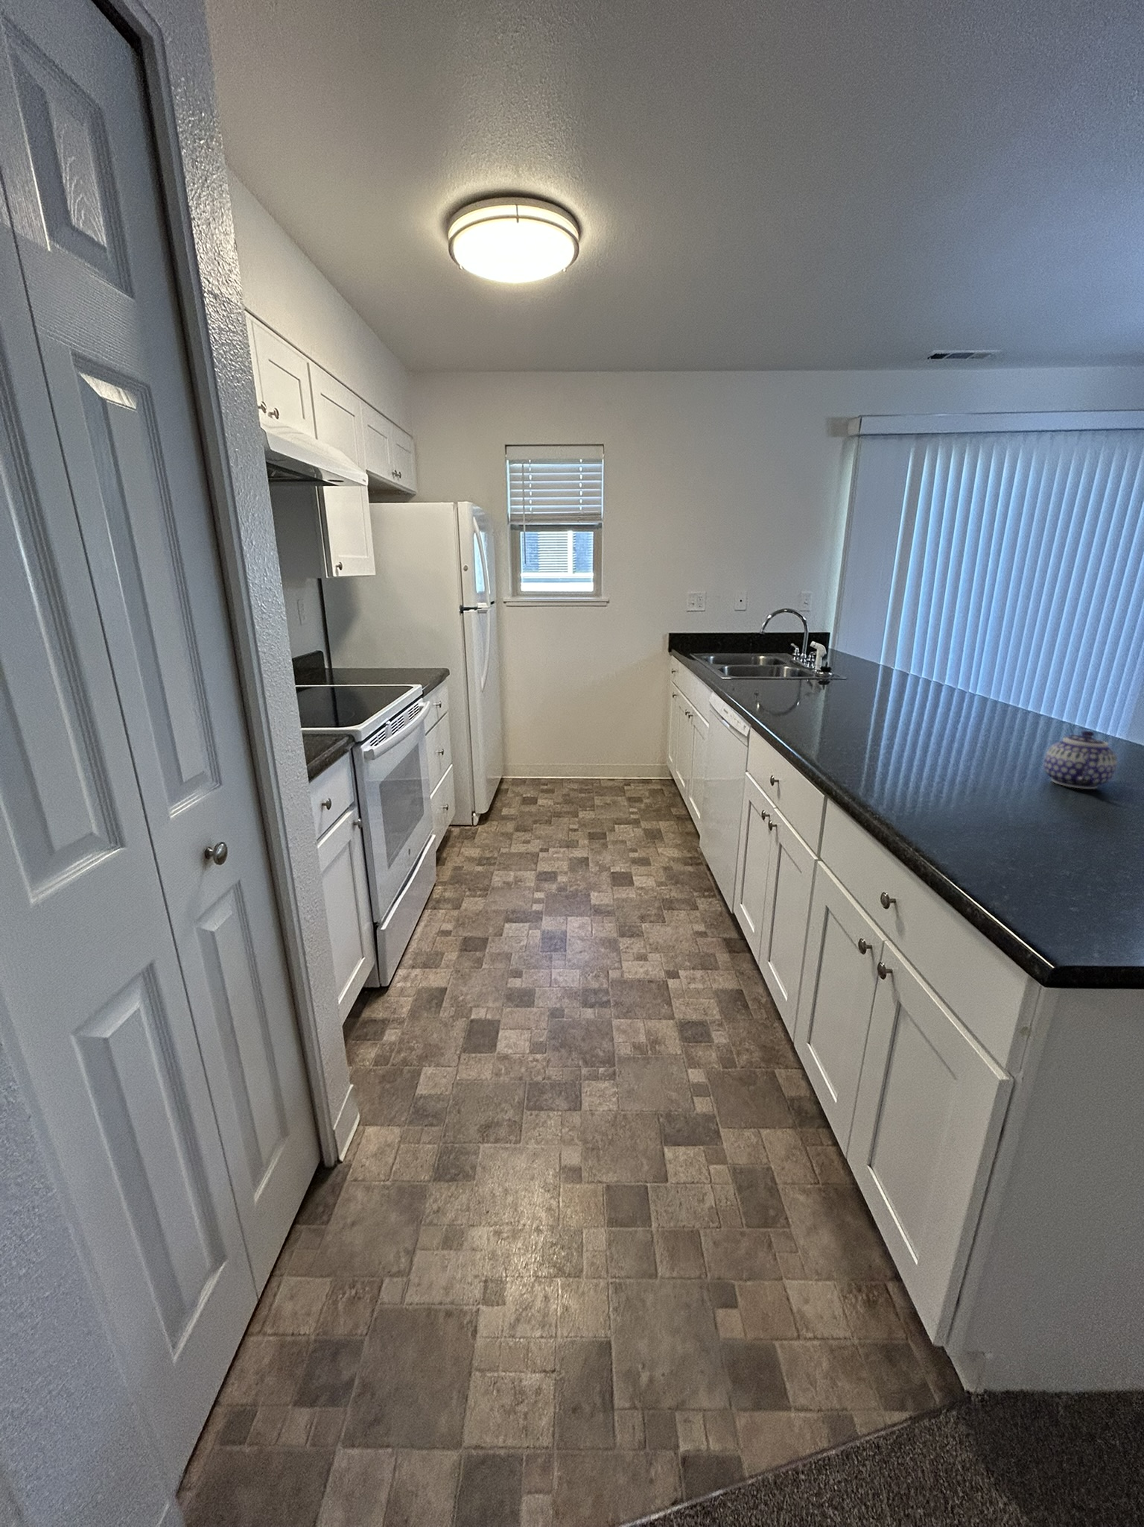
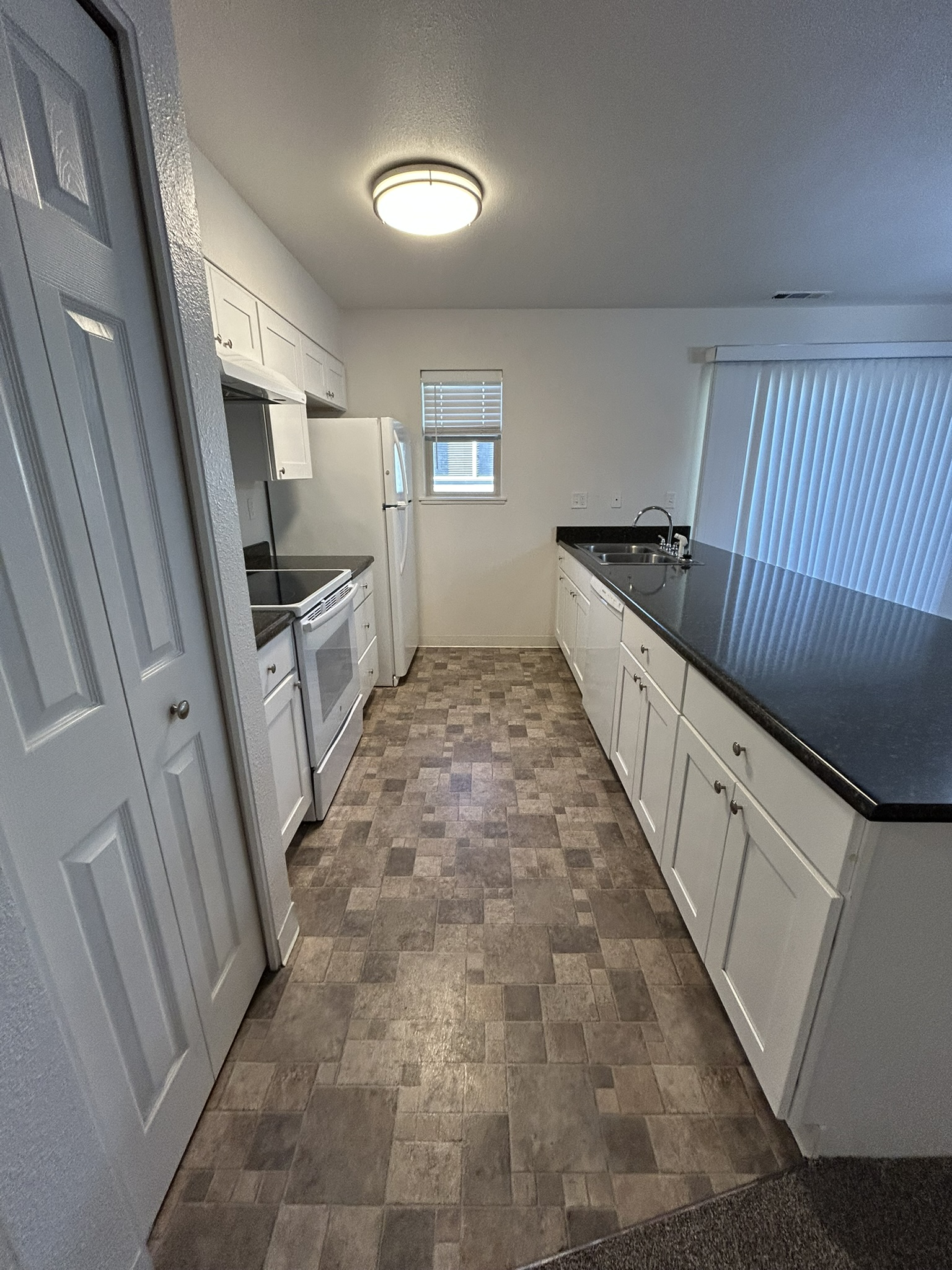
- teapot [1043,730,1118,790]
